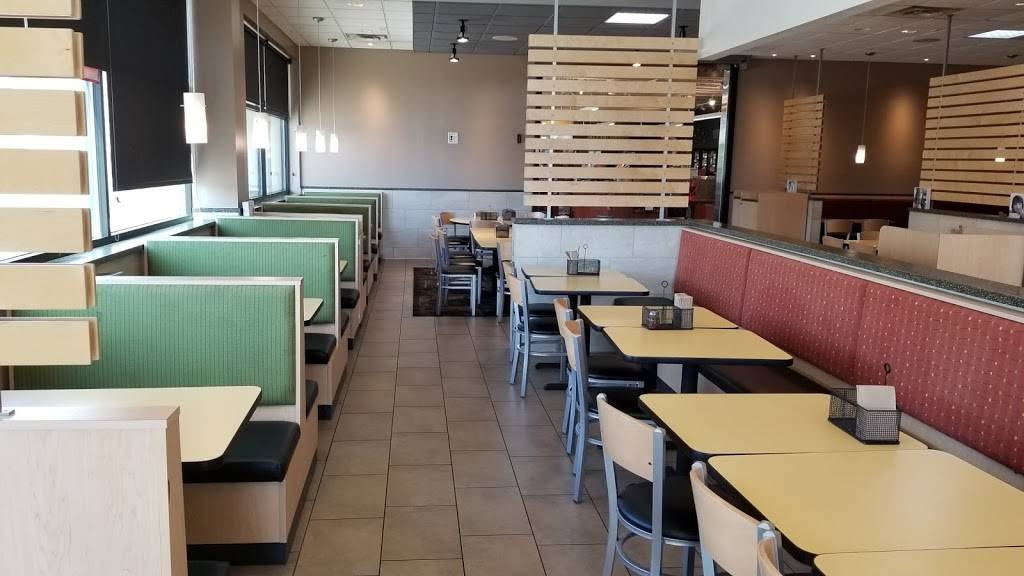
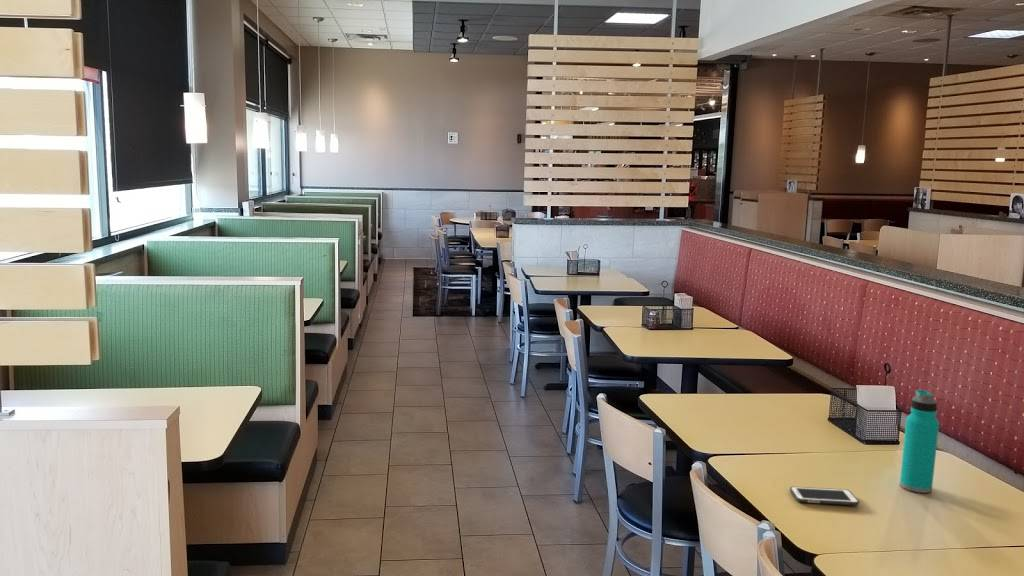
+ cell phone [789,486,860,506]
+ water bottle [899,389,940,494]
